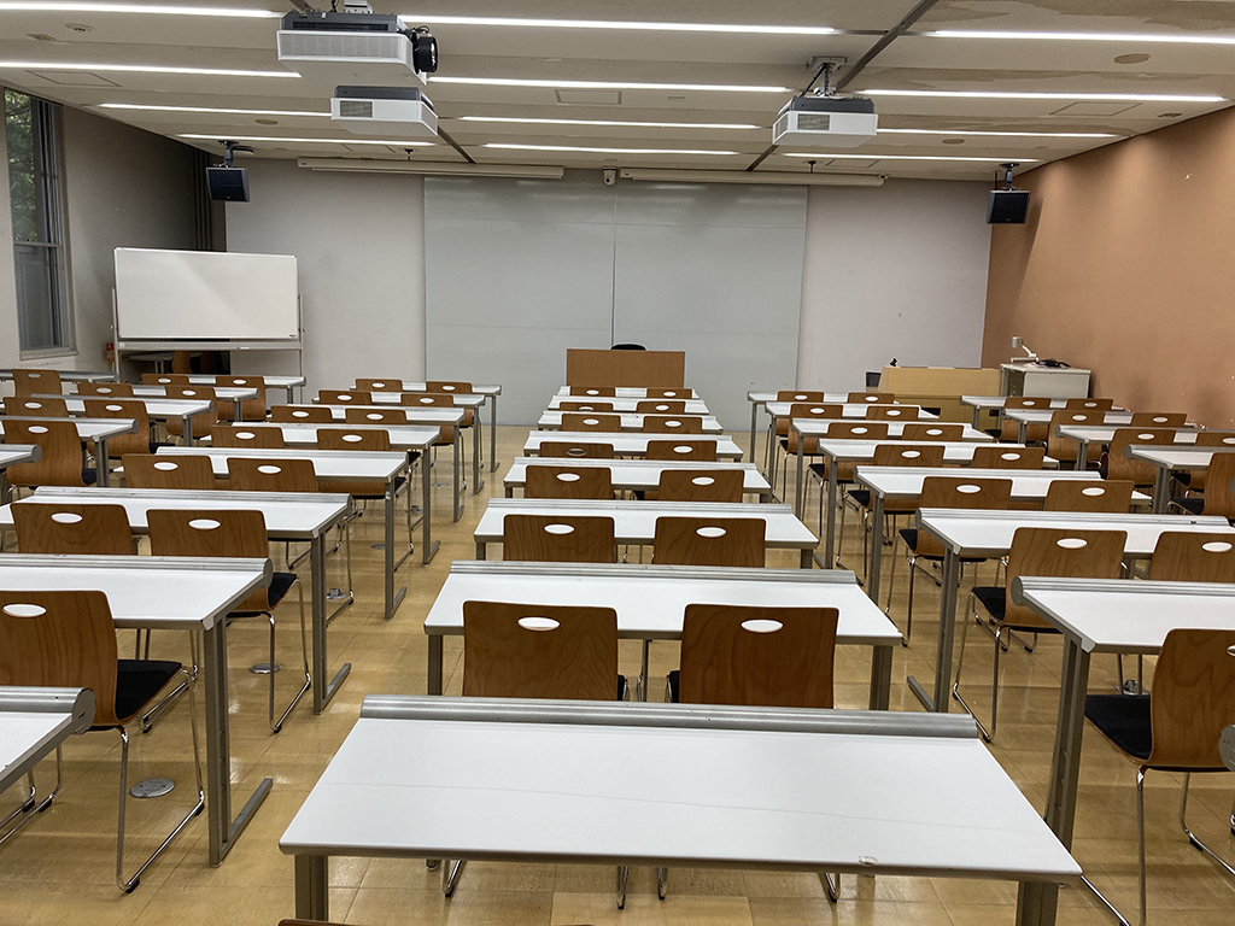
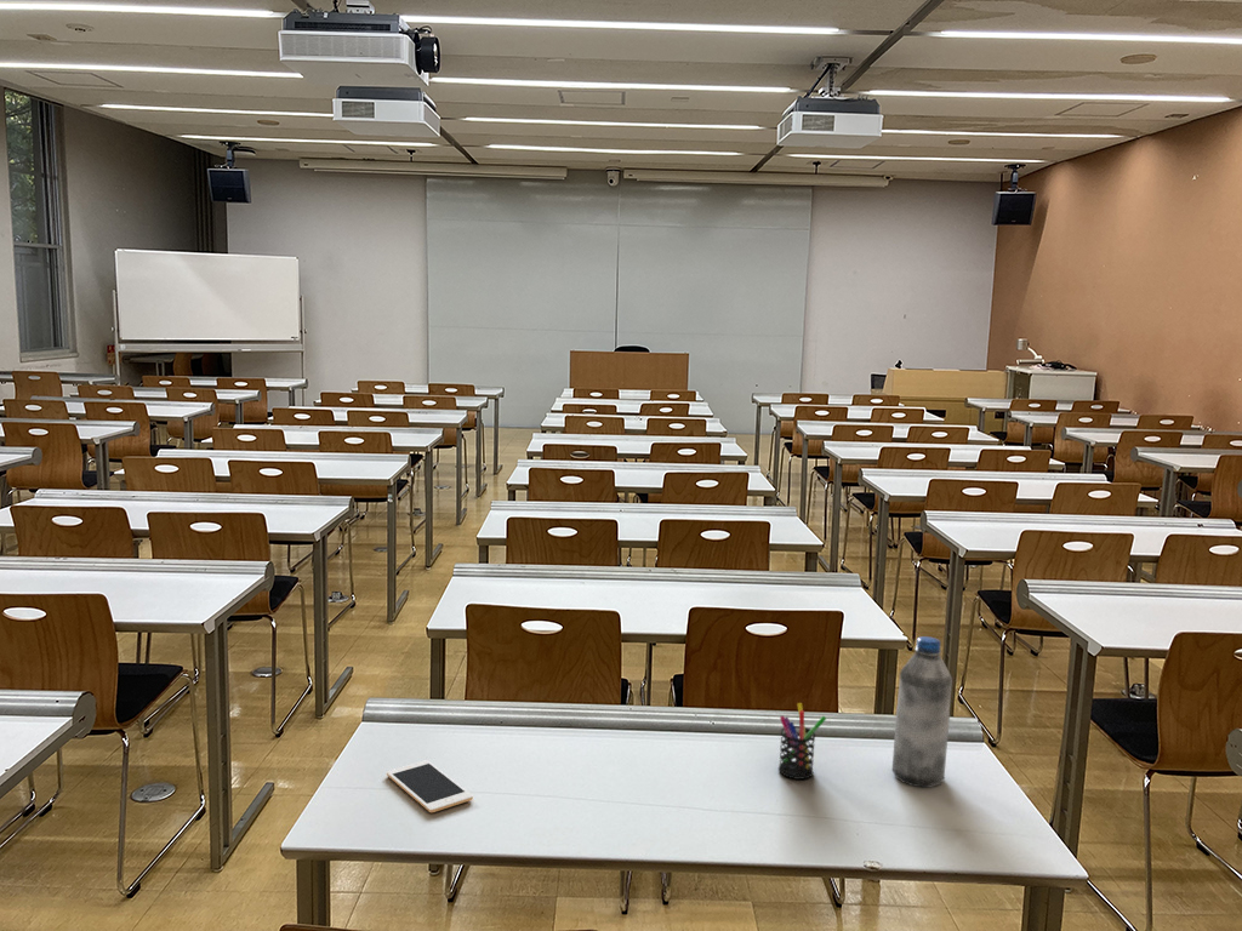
+ cell phone [386,759,474,813]
+ water bottle [891,635,953,788]
+ pen holder [777,702,827,781]
